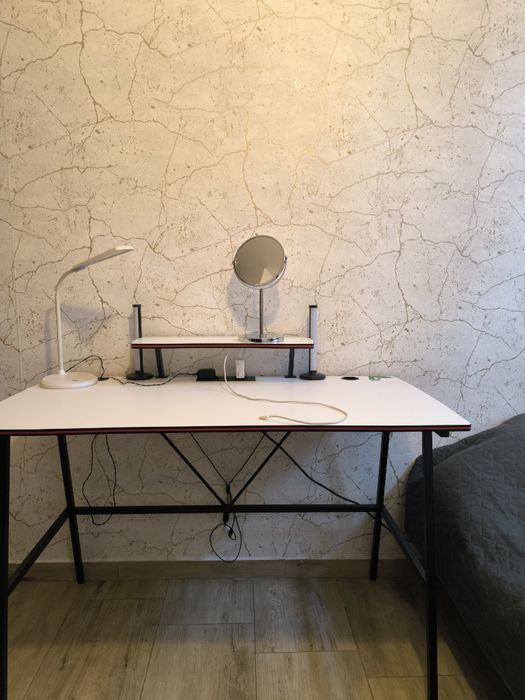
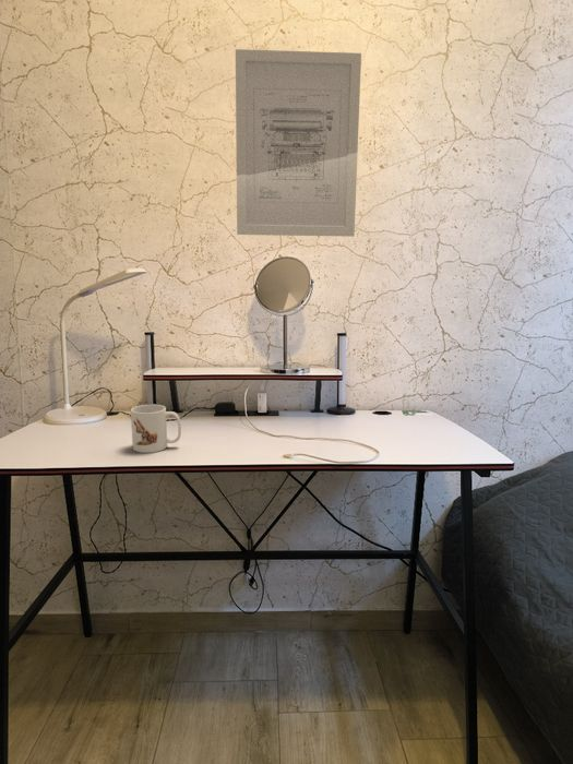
+ mug [130,404,182,454]
+ wall art [235,48,362,238]
